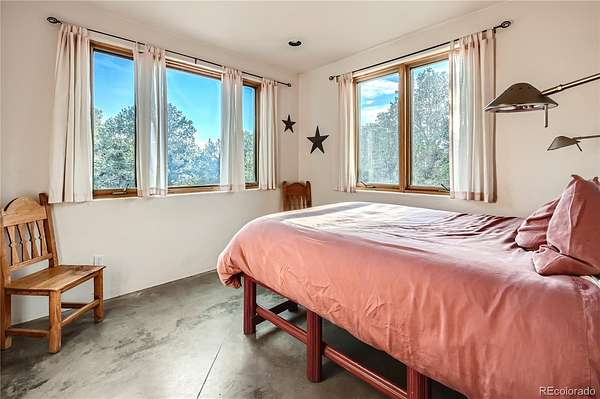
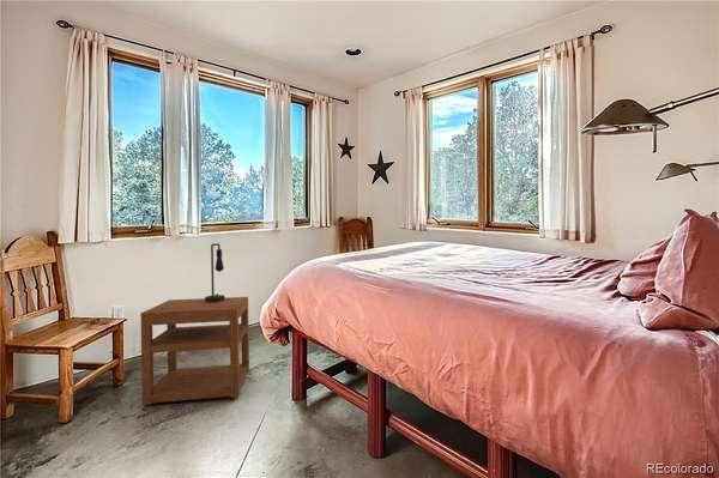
+ nightstand [139,296,250,406]
+ table lamp [204,242,225,303]
